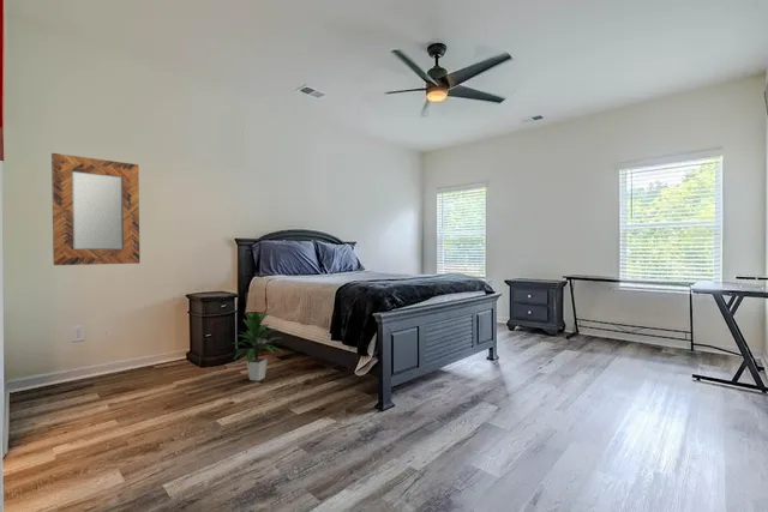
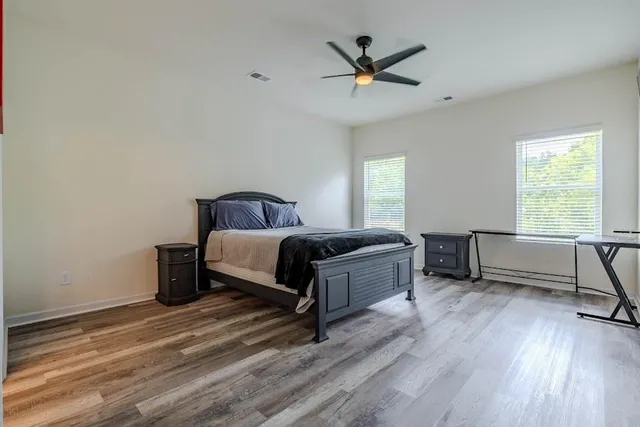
- indoor plant [230,309,284,383]
- home mirror [50,152,140,266]
